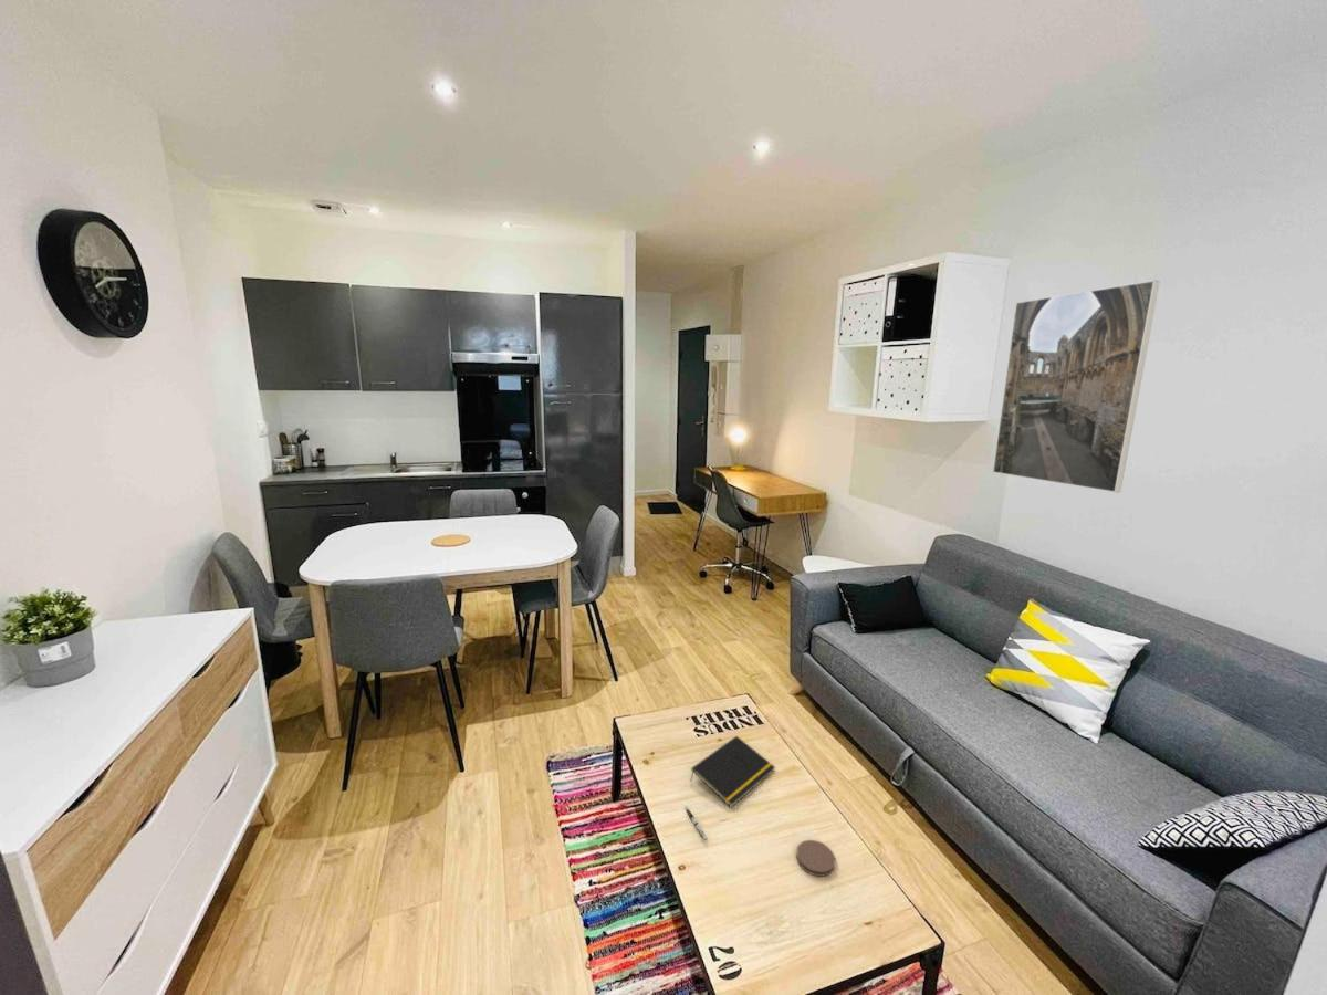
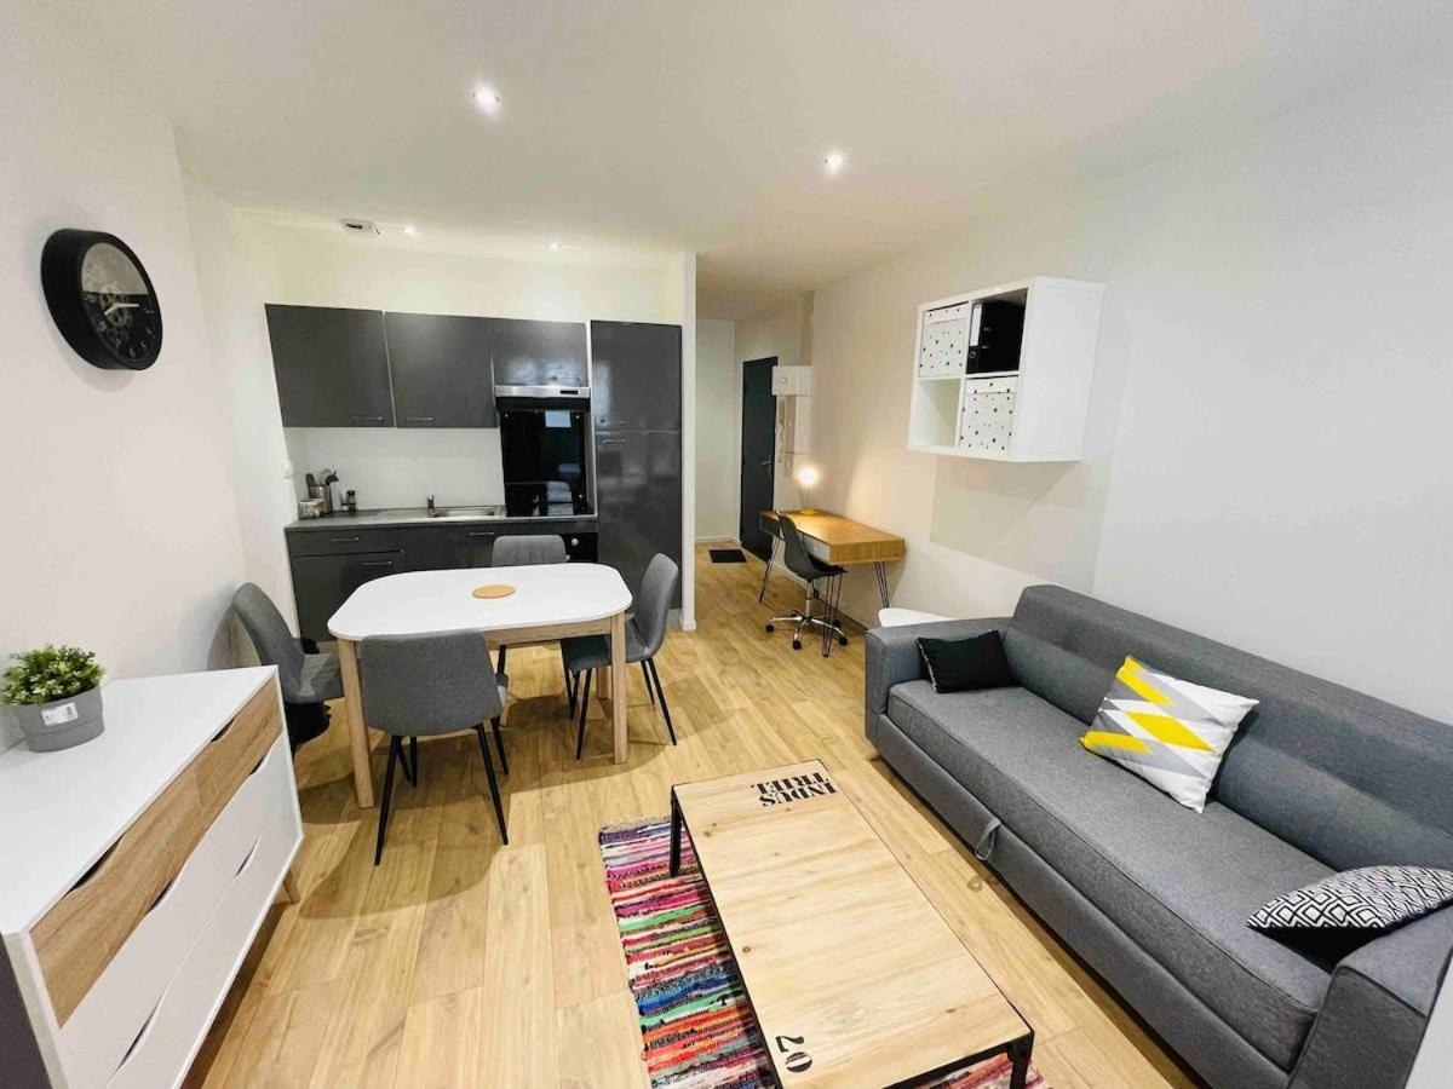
- notepad [690,735,776,808]
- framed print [992,279,1161,494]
- coaster [795,839,836,878]
- pen [683,805,709,841]
